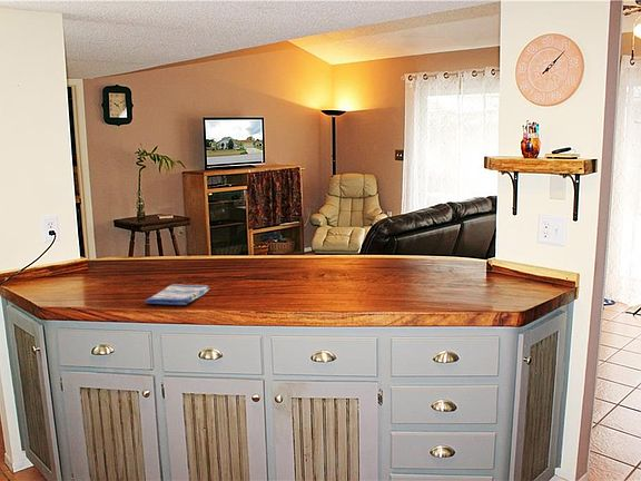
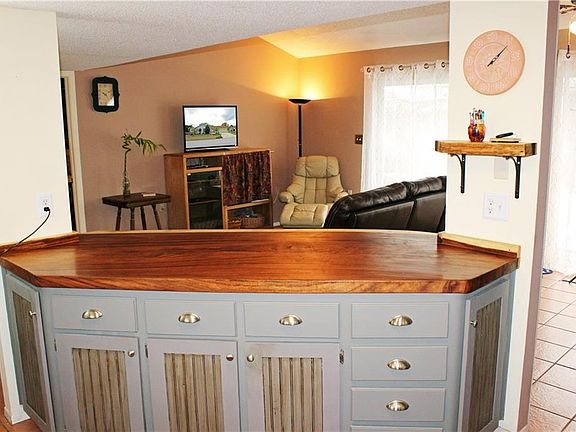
- dish towel [144,283,211,306]
